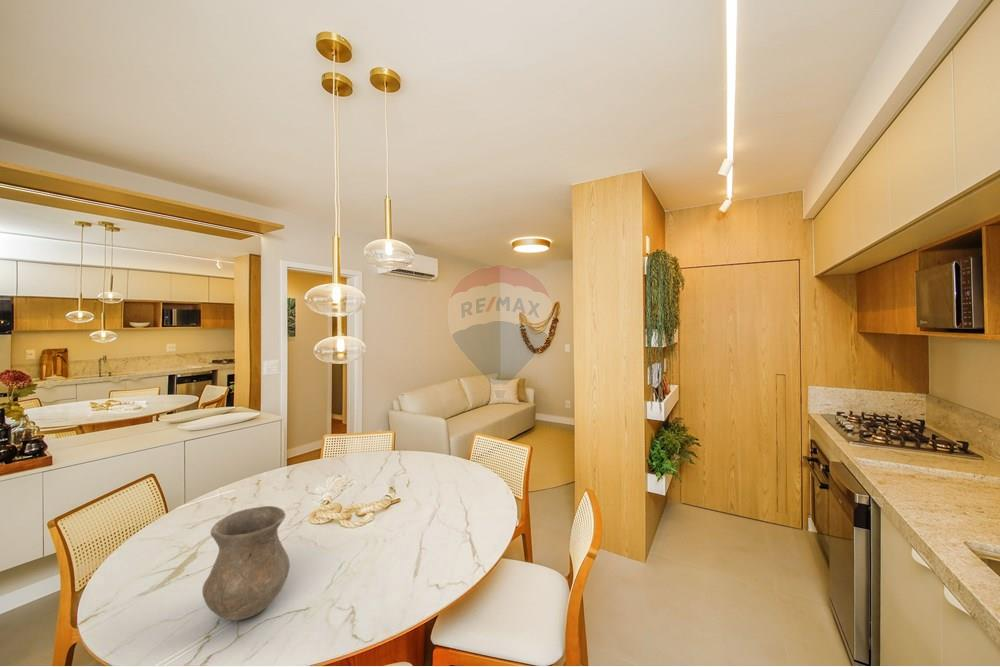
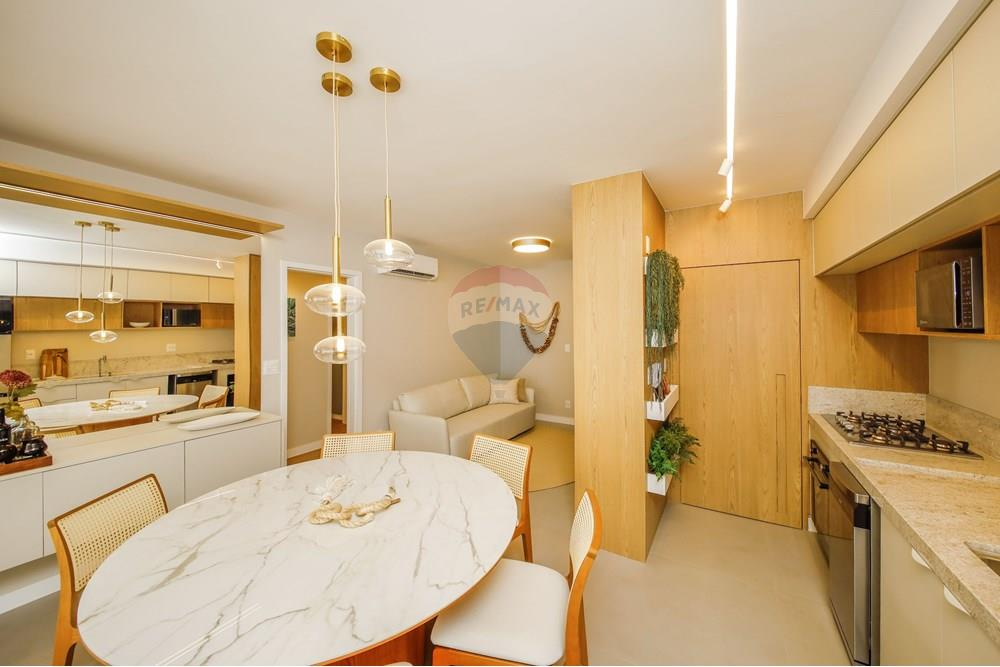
- vase [201,505,291,622]
